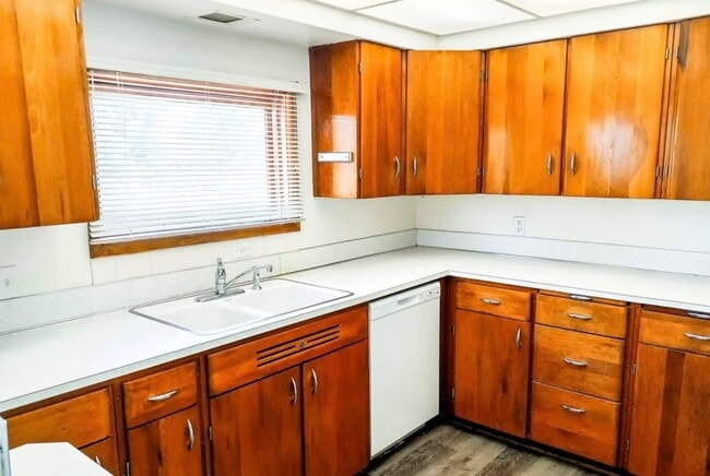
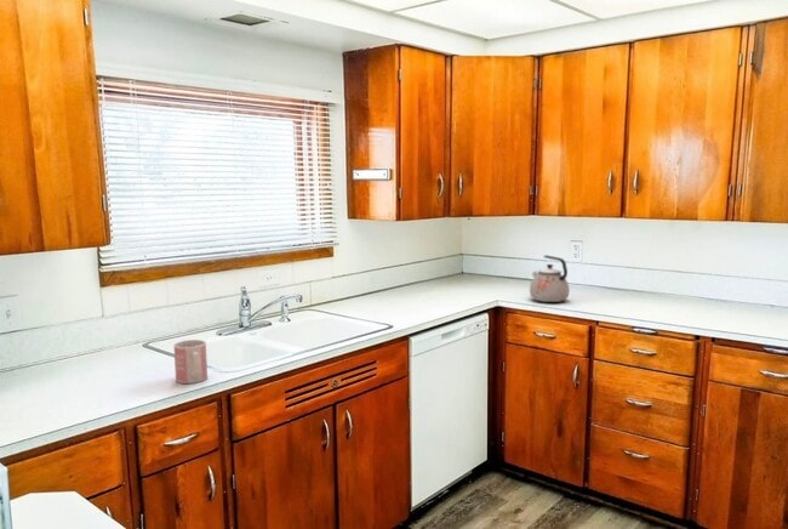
+ mug [172,339,209,385]
+ kettle [529,254,571,303]
